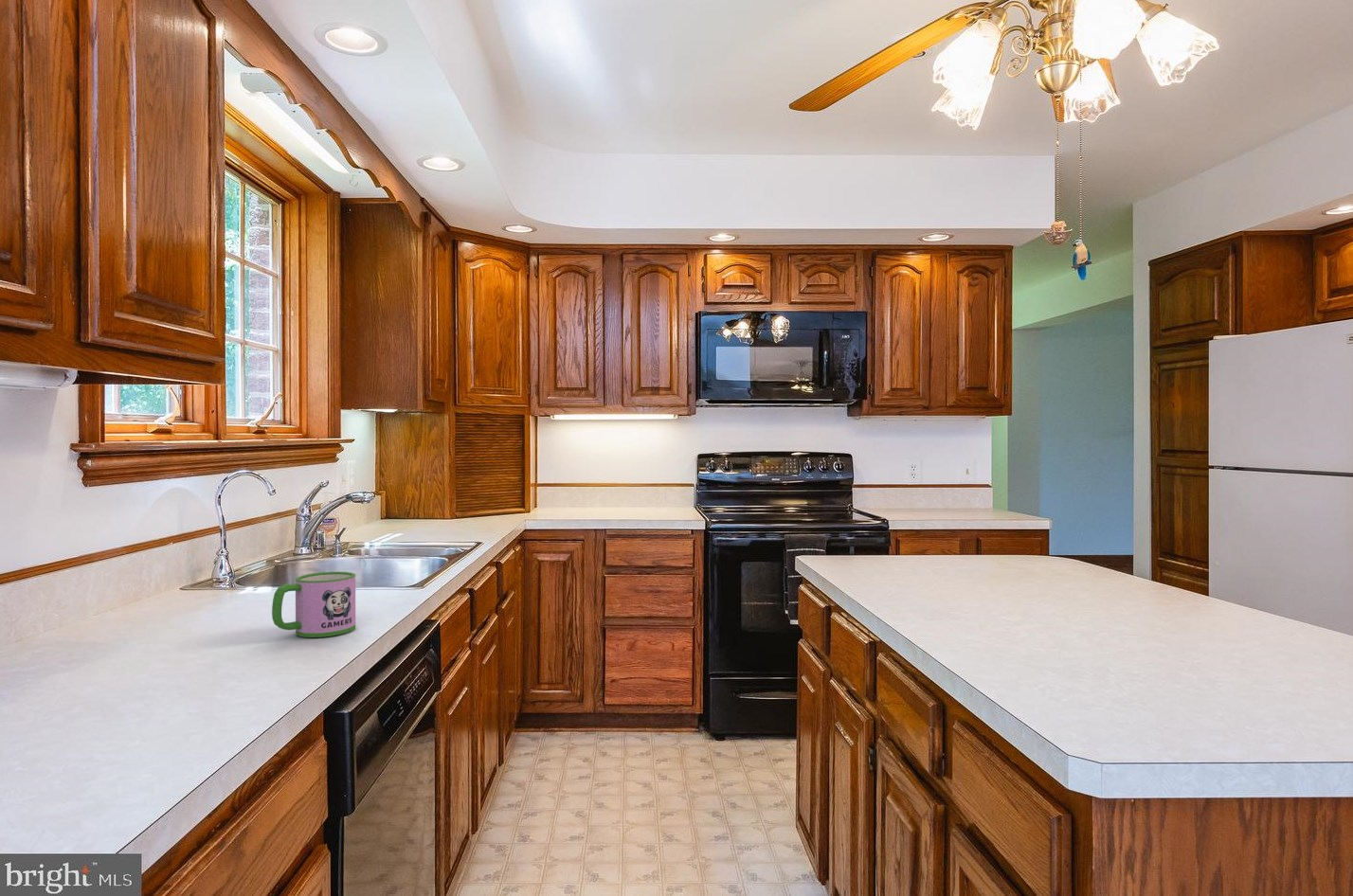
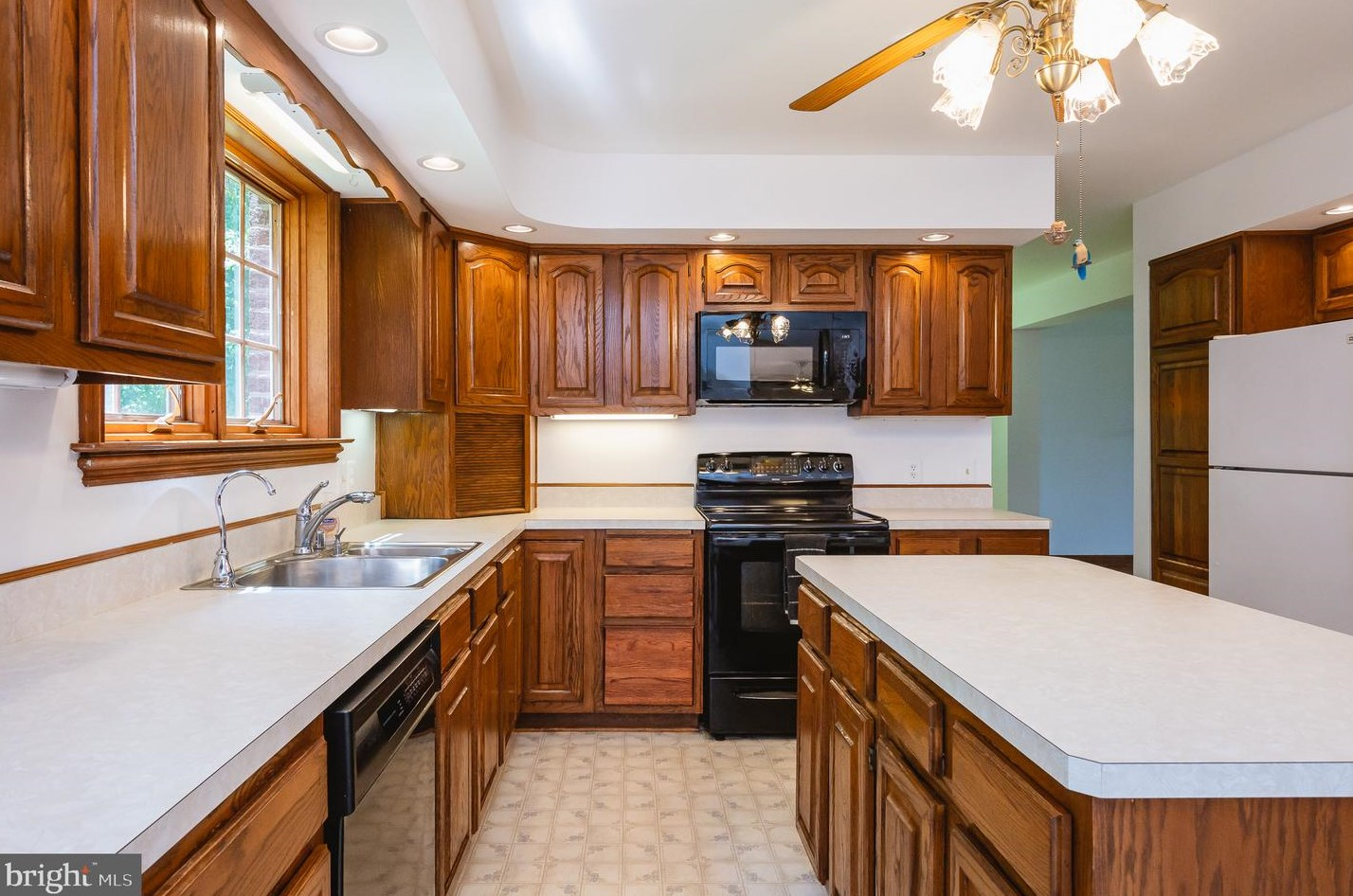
- mug [271,571,356,638]
